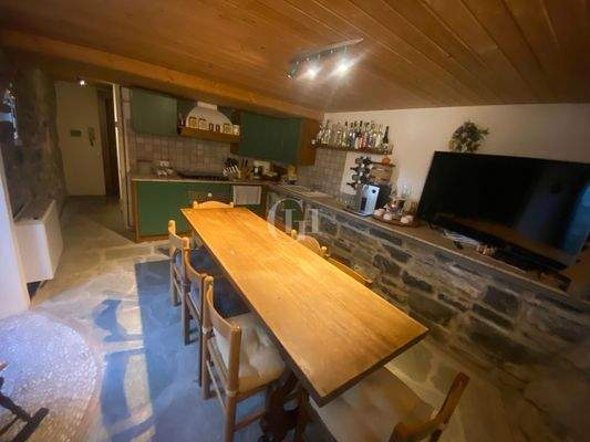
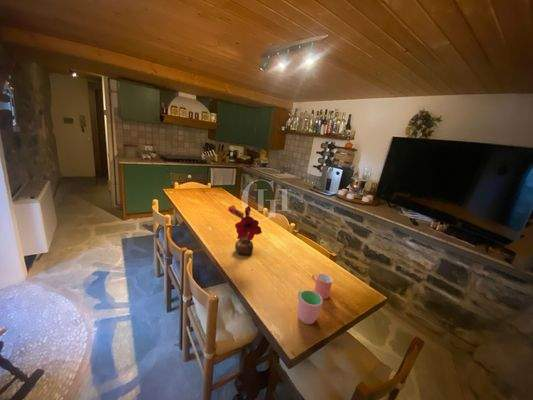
+ flower [227,204,263,256]
+ cup [311,273,333,300]
+ cup [297,289,324,325]
